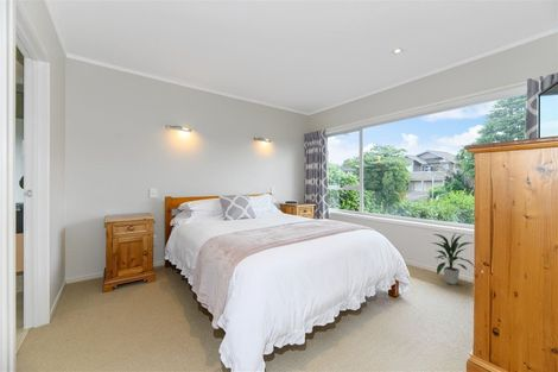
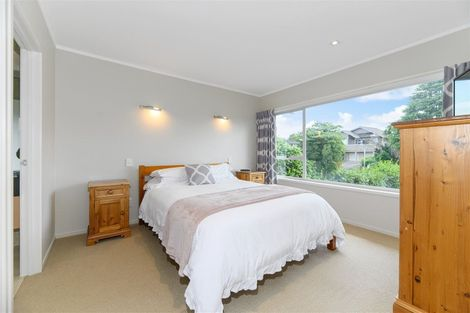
- indoor plant [431,232,475,285]
